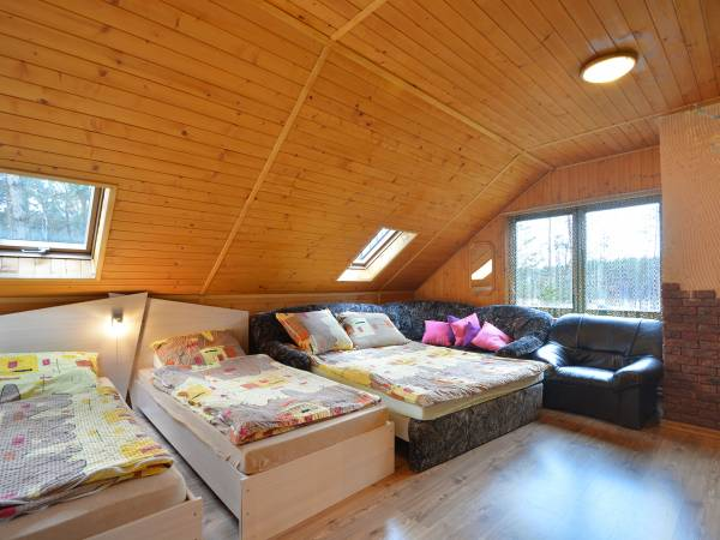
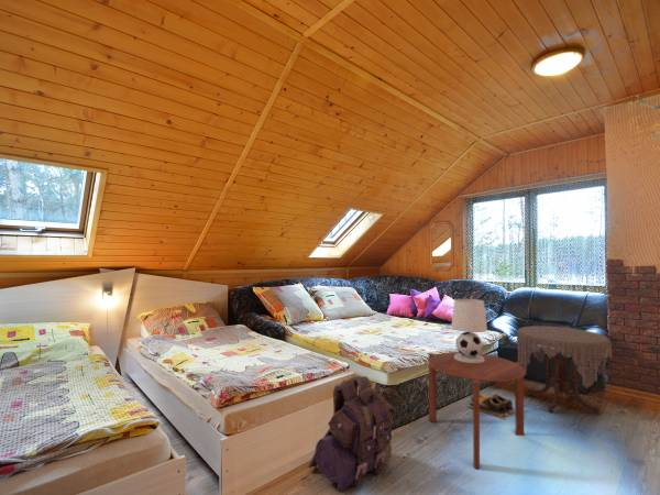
+ side table [516,324,614,416]
+ backpack [307,375,395,493]
+ table lamp [450,298,488,363]
+ shoes [466,393,515,421]
+ side table [427,351,527,470]
